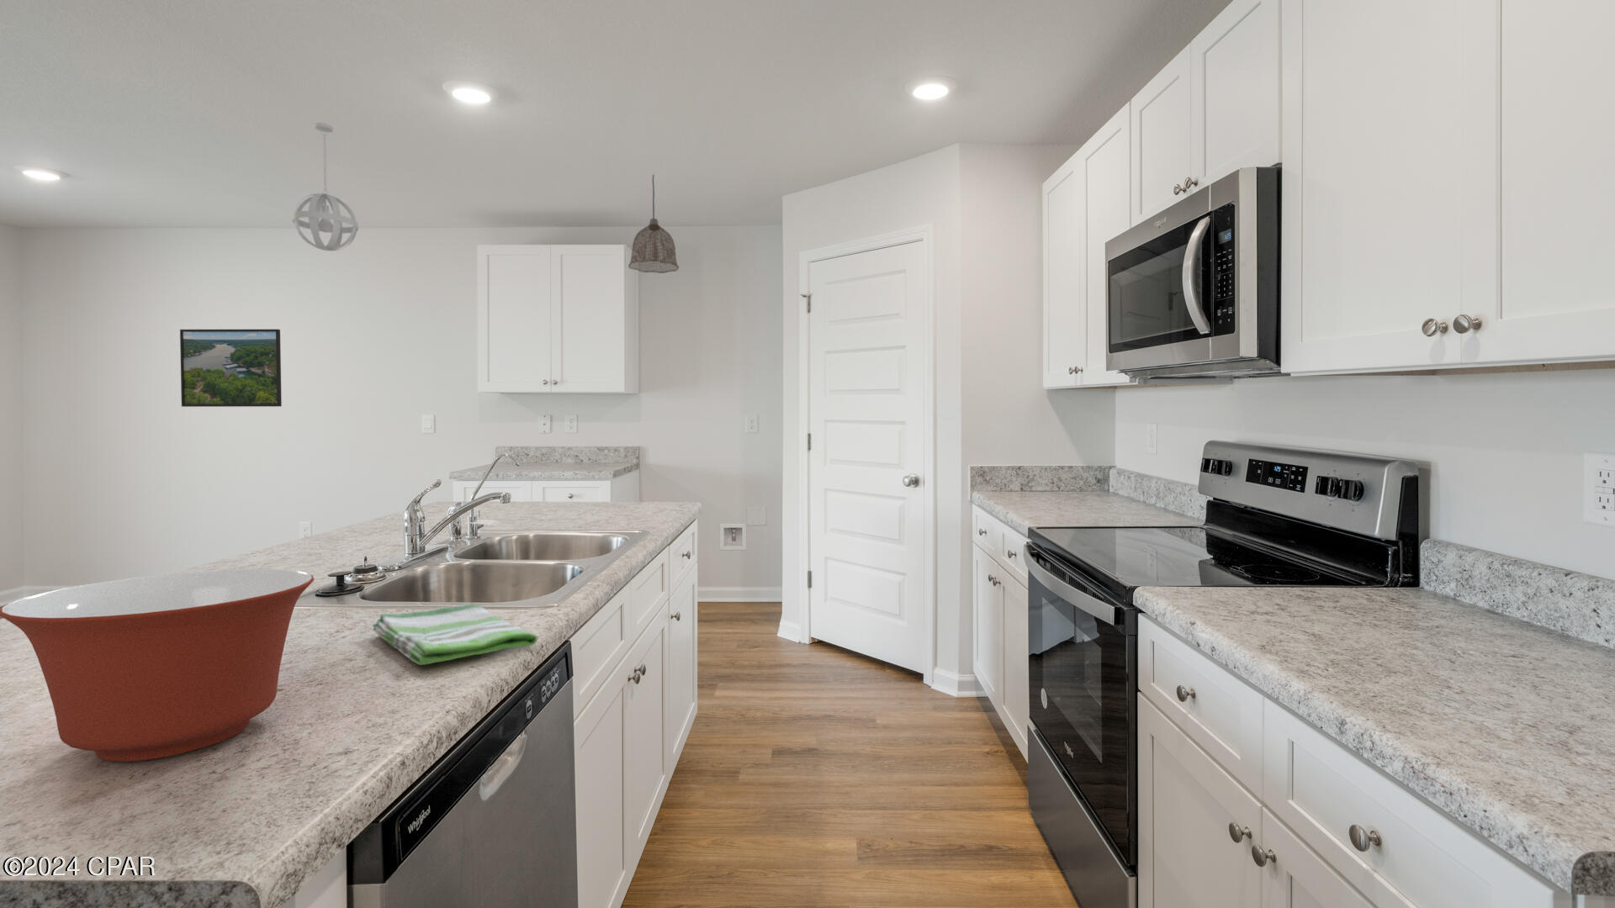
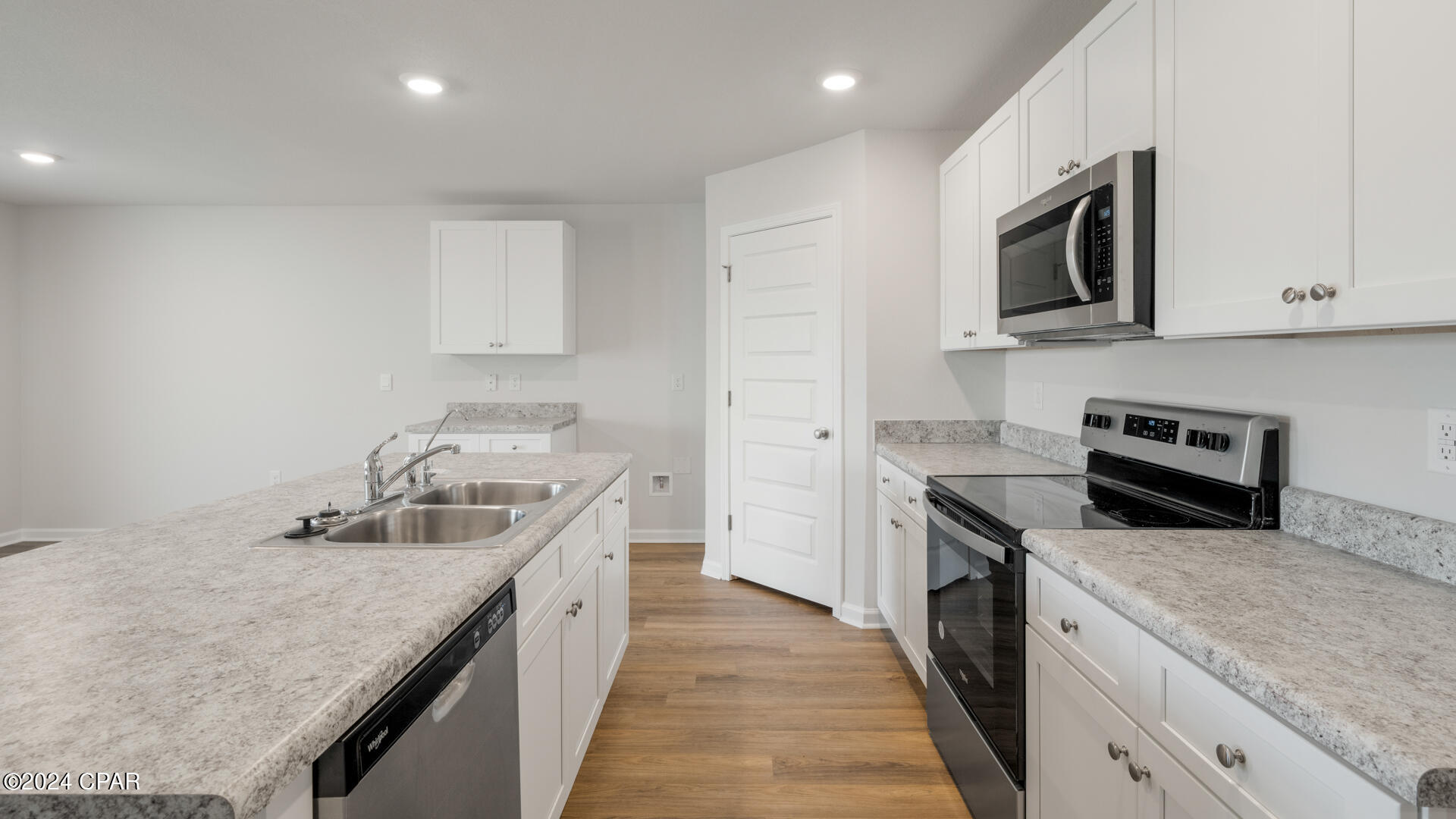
- mixing bowl [0,569,315,763]
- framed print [180,329,283,408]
- pendant light [292,122,359,252]
- pendant lamp [628,174,680,274]
- dish towel [372,603,538,666]
